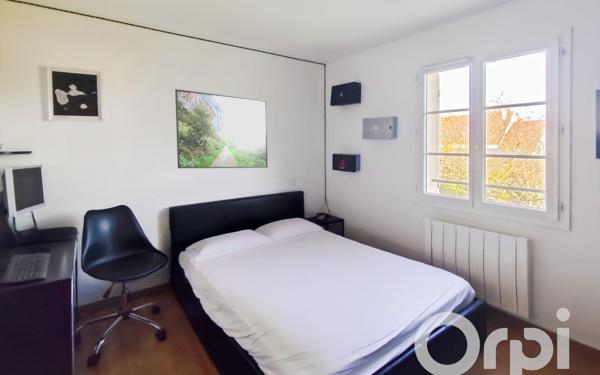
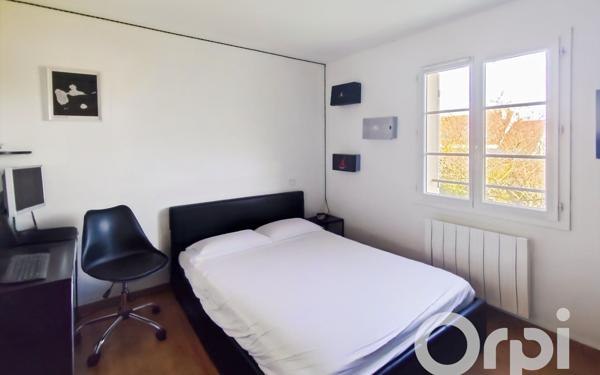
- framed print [174,88,269,169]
